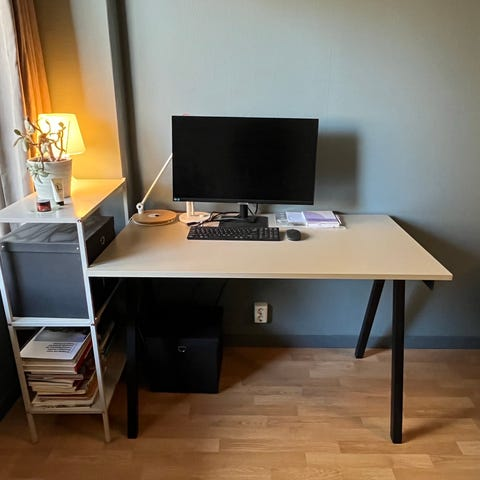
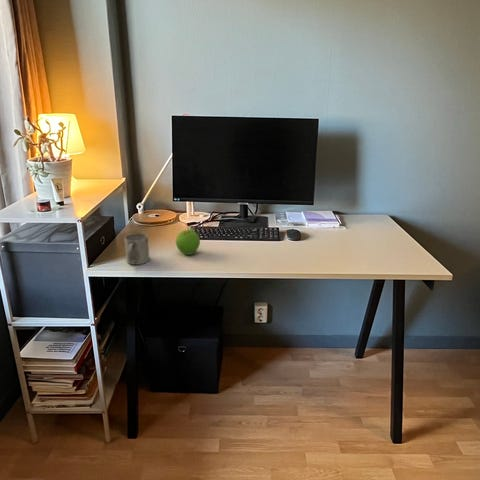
+ fruit [175,227,201,256]
+ mug [123,232,150,266]
